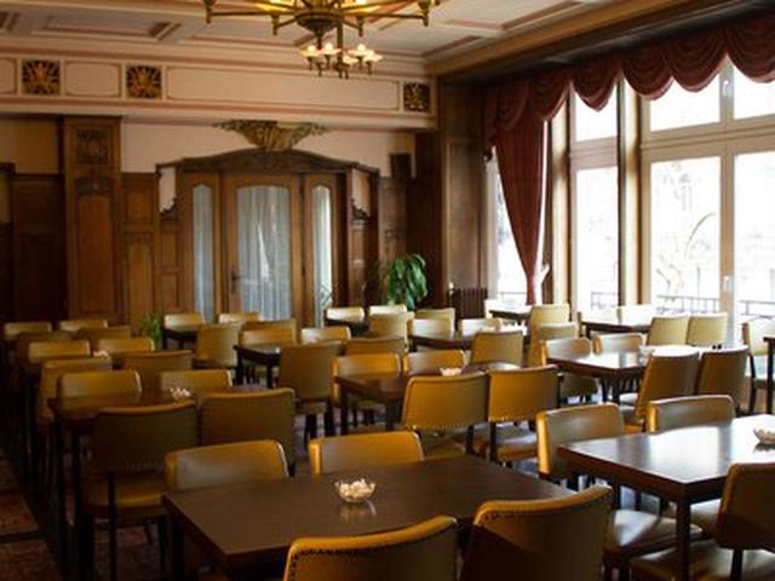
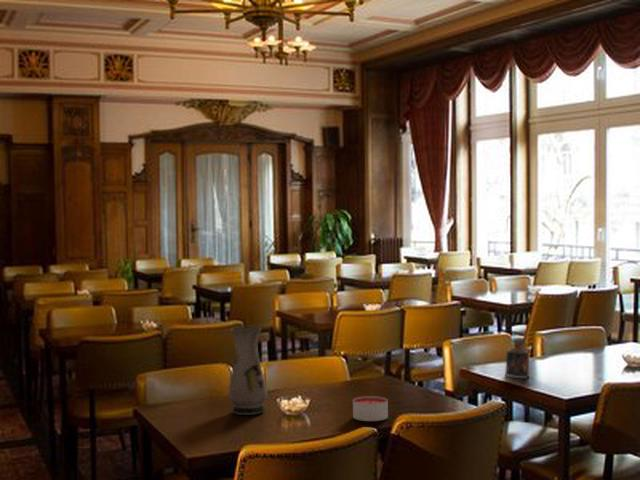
+ candle [352,395,389,422]
+ candle [504,347,531,379]
+ vase [228,326,268,416]
